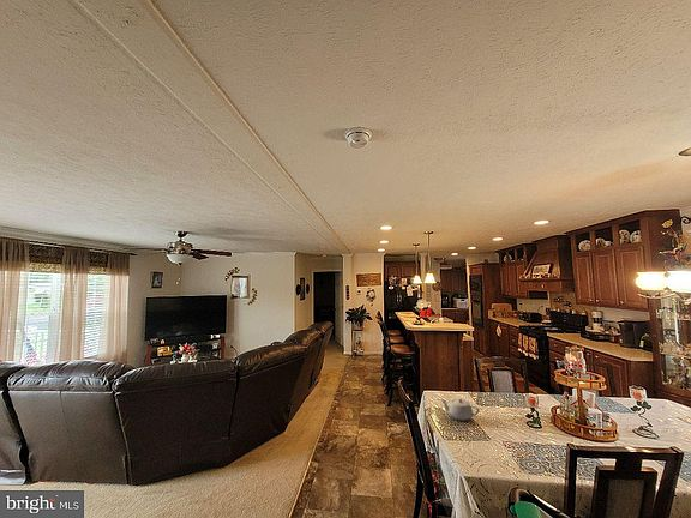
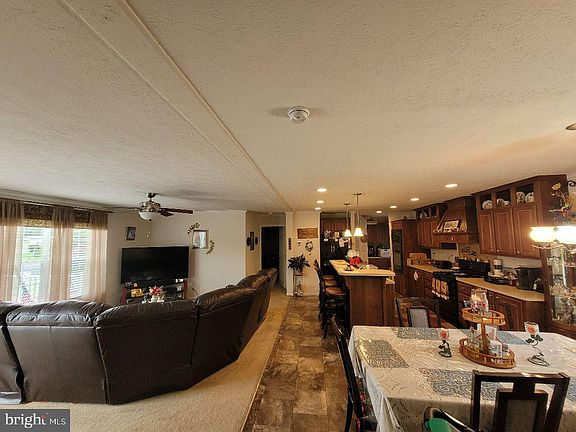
- teapot [440,397,480,422]
